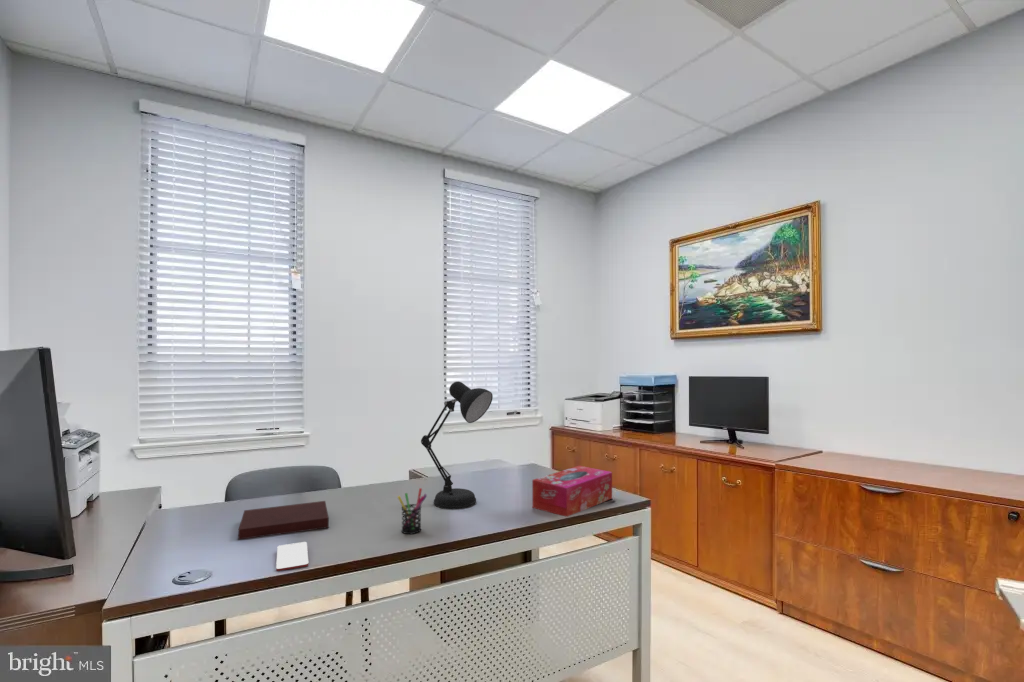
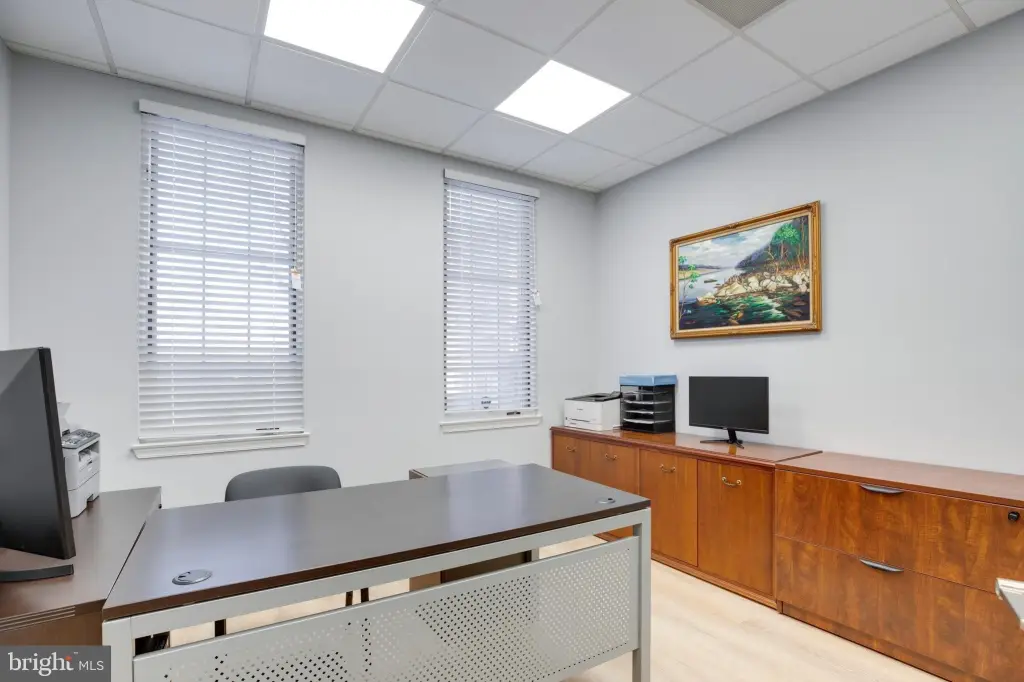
- tissue box [531,465,613,518]
- pen holder [397,487,428,535]
- desk lamp [420,380,494,510]
- notebook [237,500,330,541]
- smartphone [275,541,309,572]
